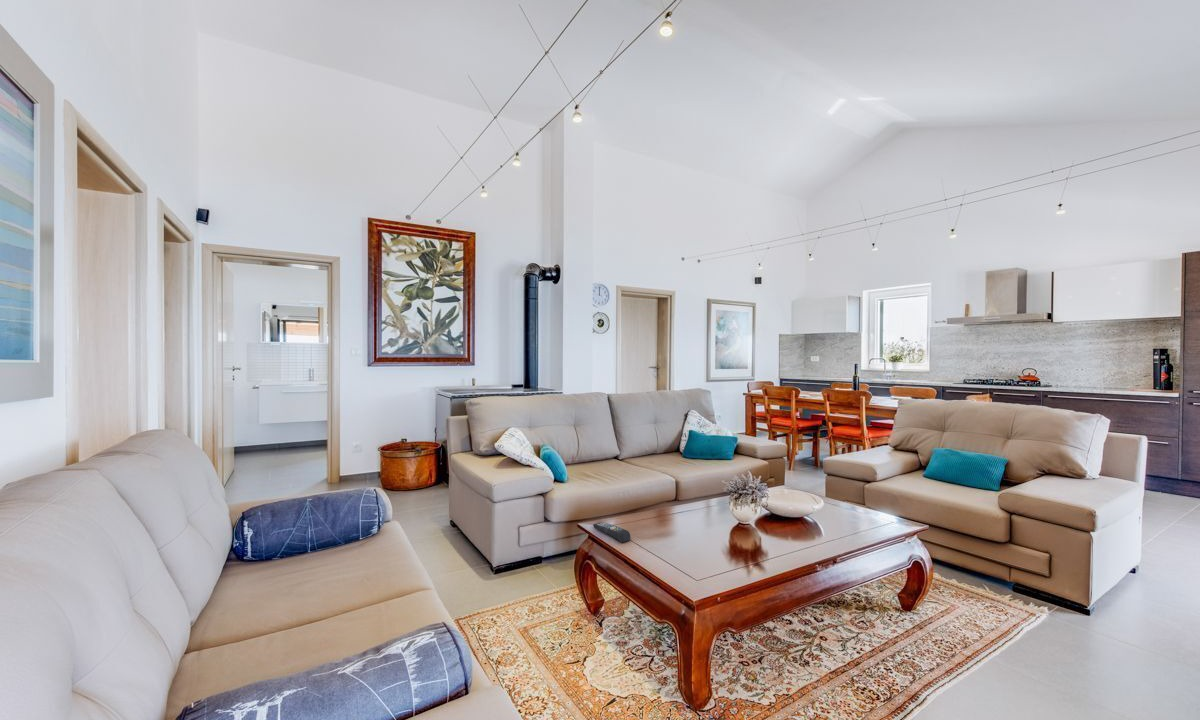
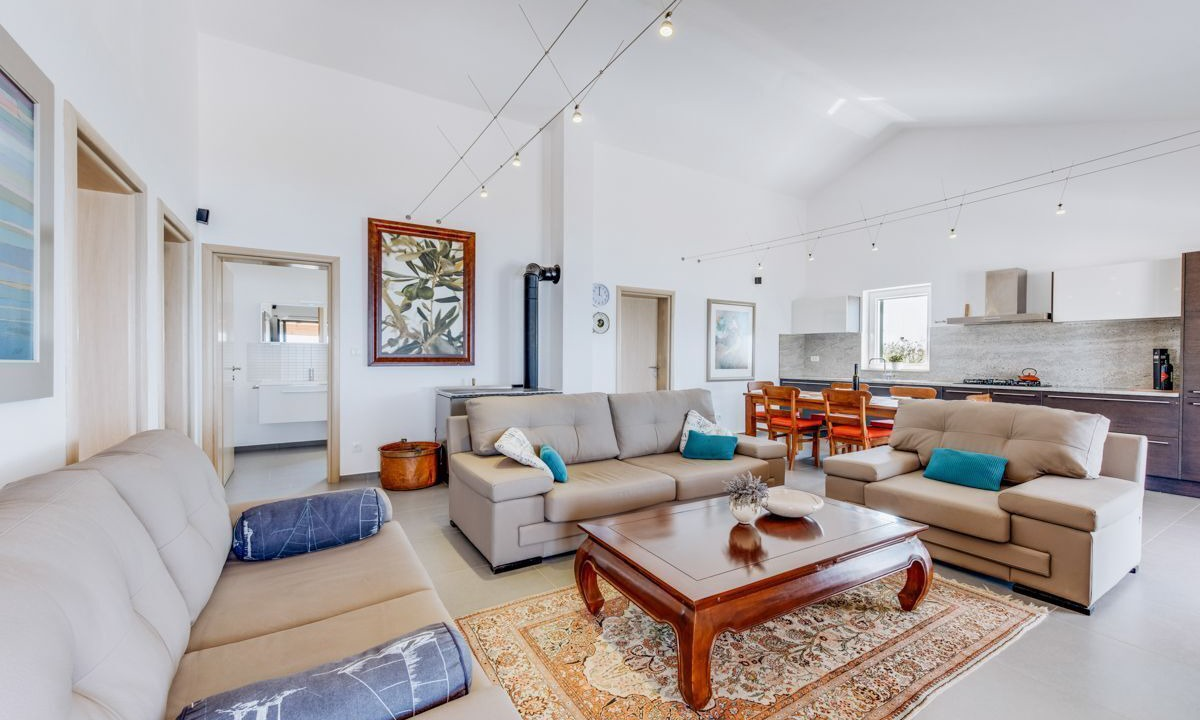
- remote control [592,521,631,543]
